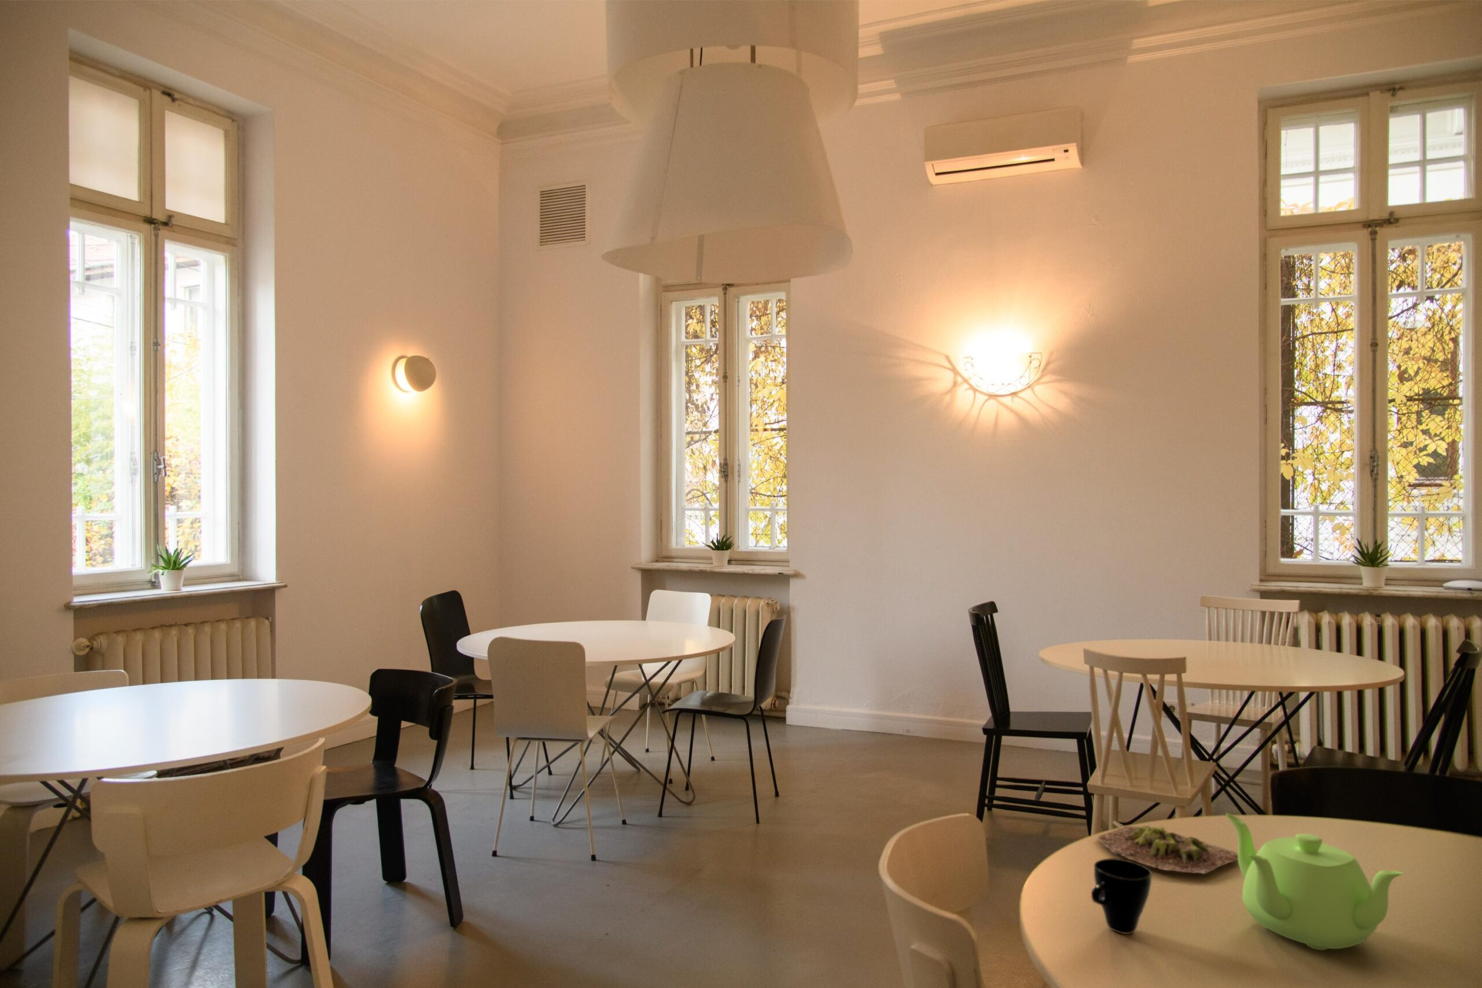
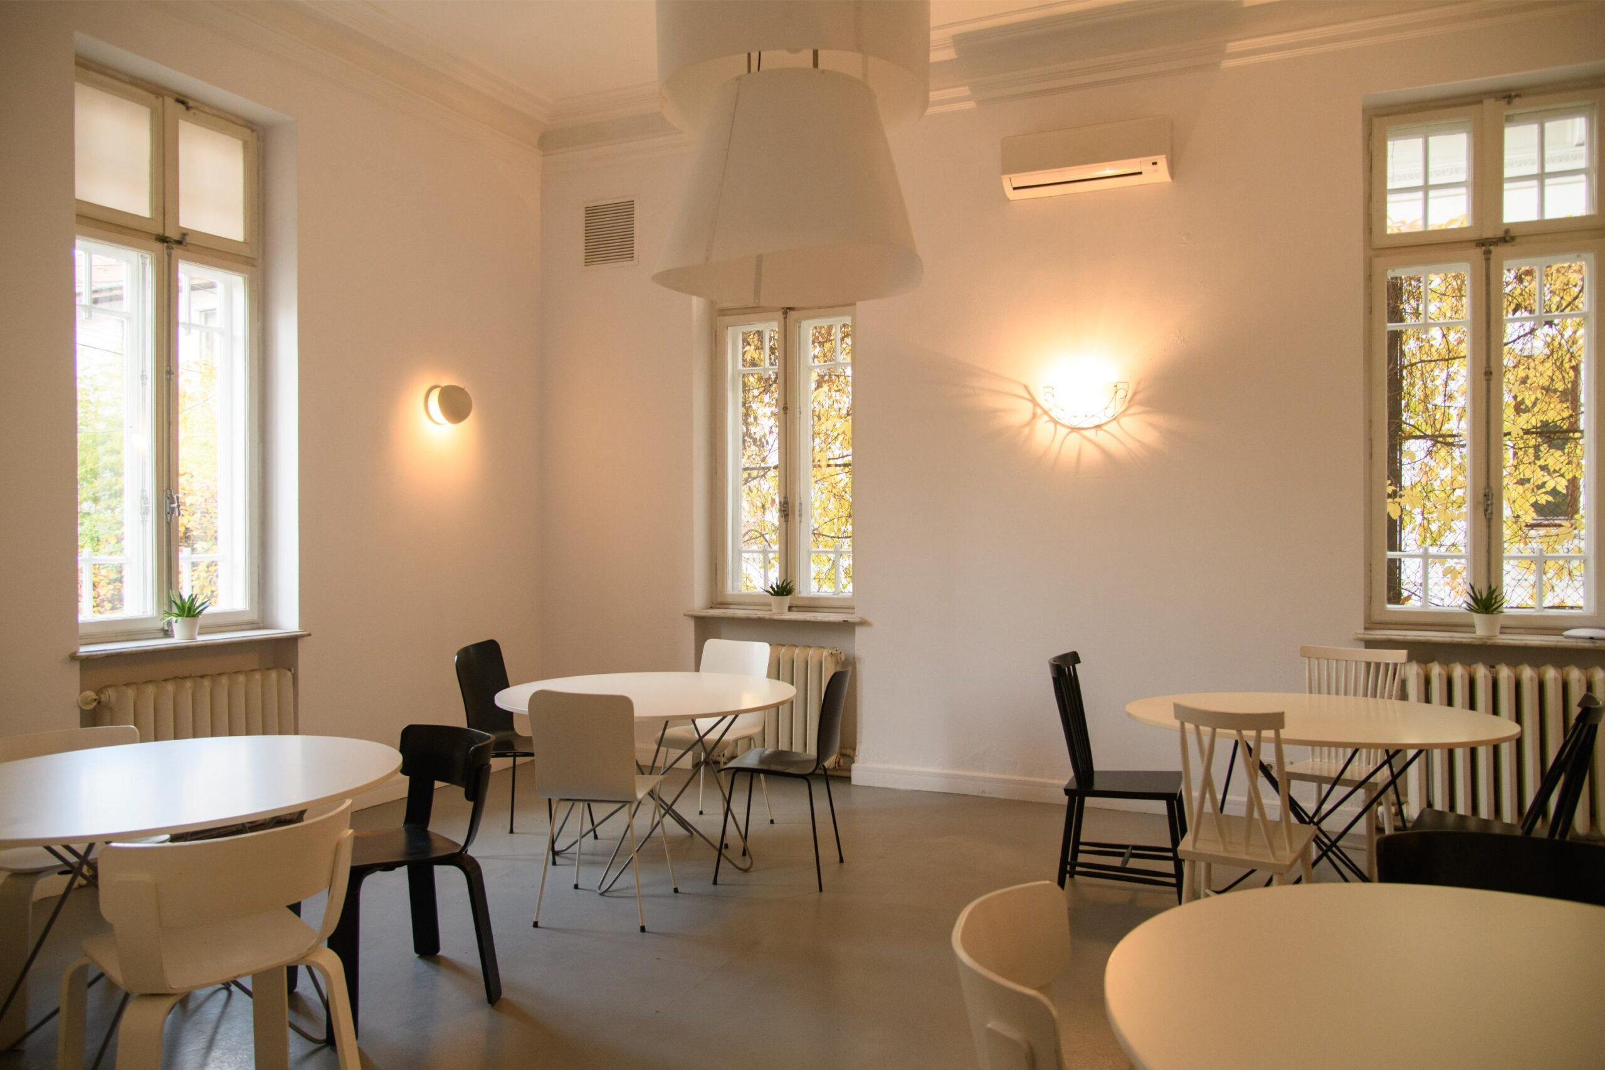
- teapot [1225,813,1405,951]
- cup [1091,858,1152,935]
- succulent plant [1097,825,1238,874]
